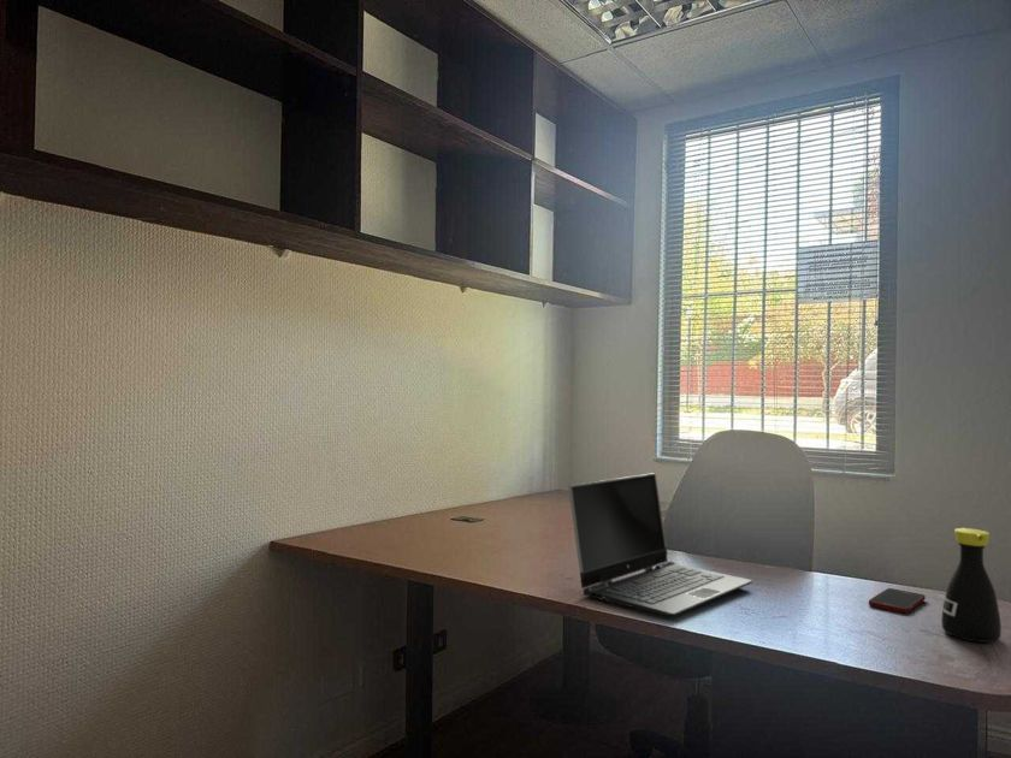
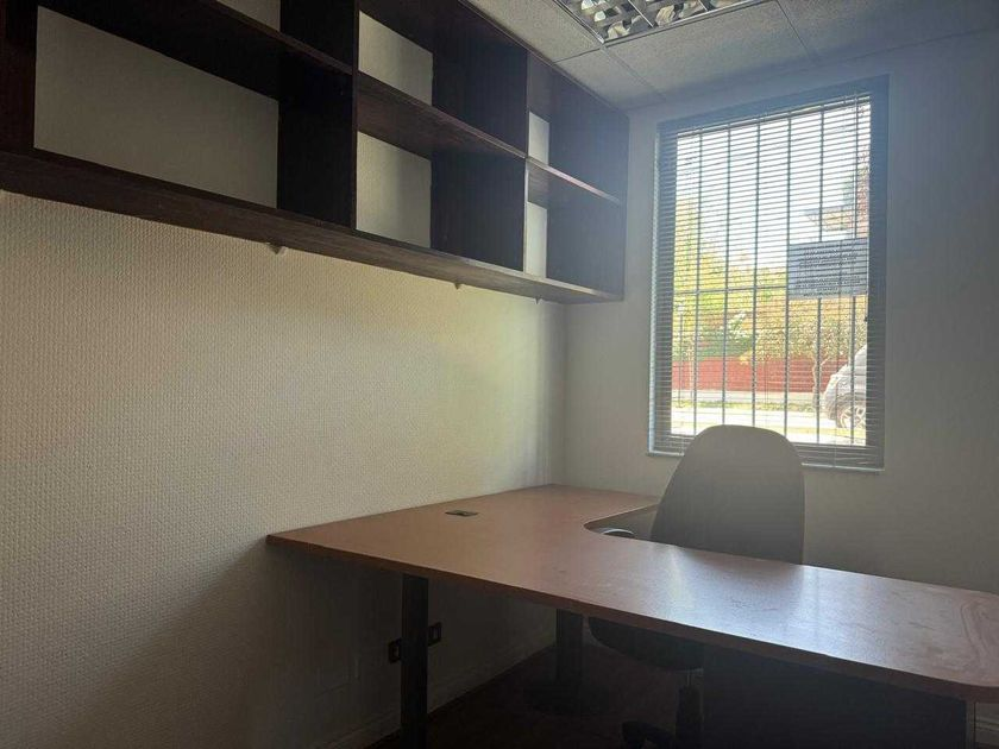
- cell phone [868,587,927,614]
- laptop computer [567,472,753,617]
- bottle [940,527,1003,644]
